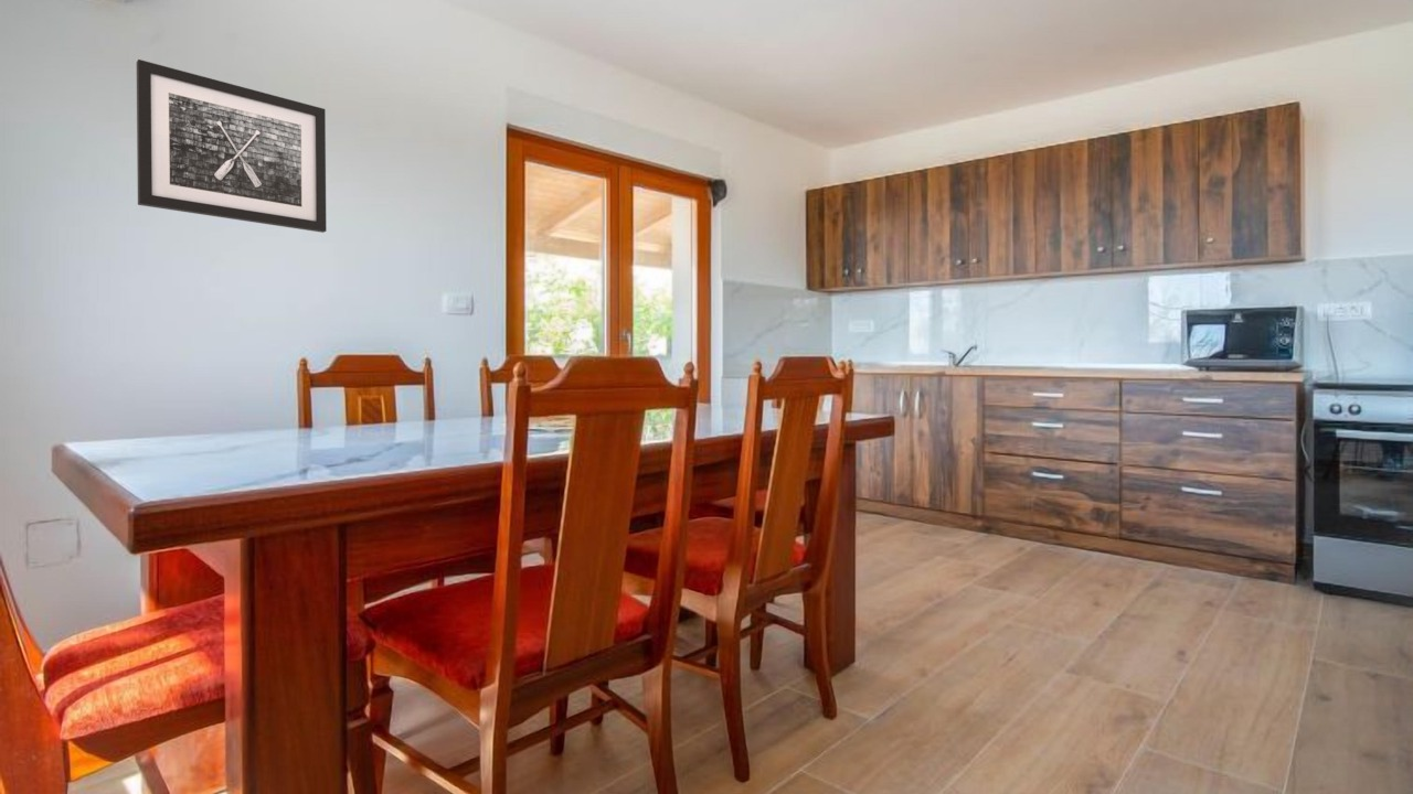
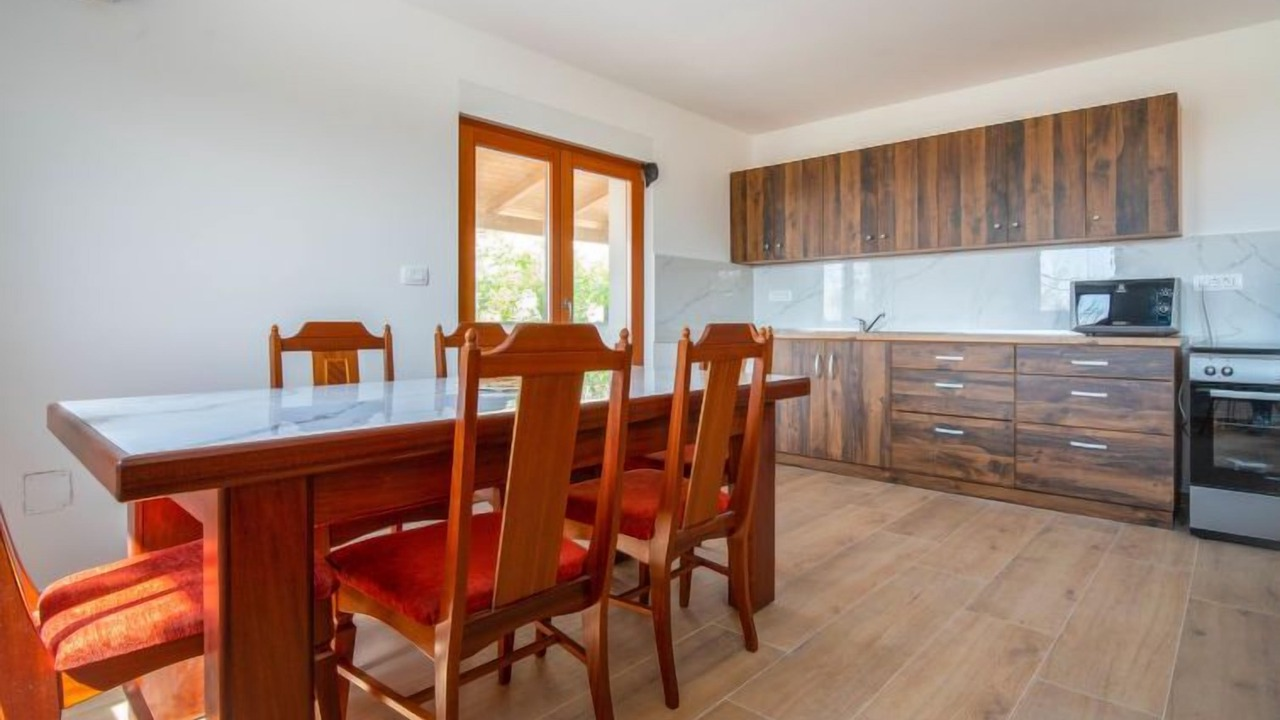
- wall art [136,58,328,234]
